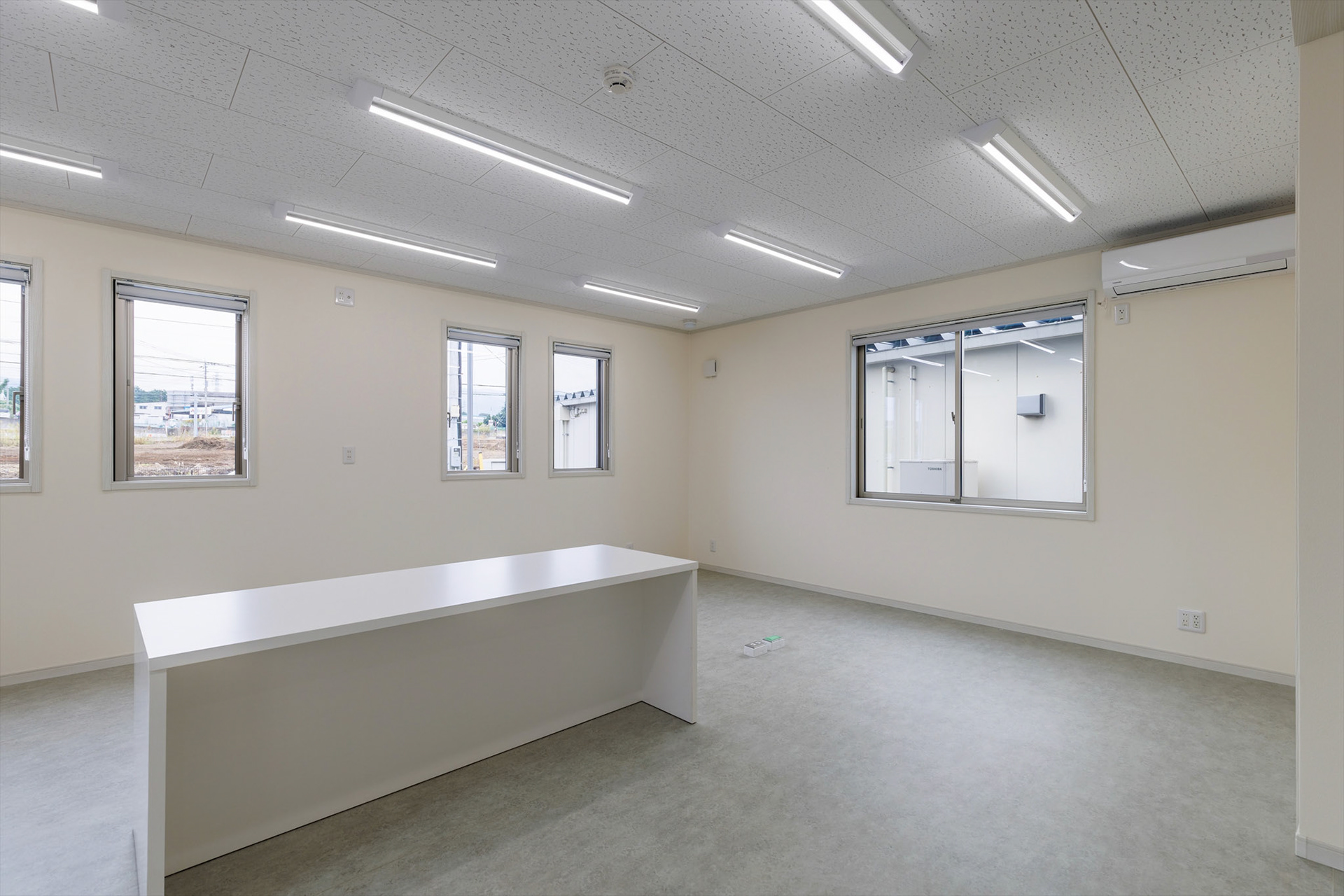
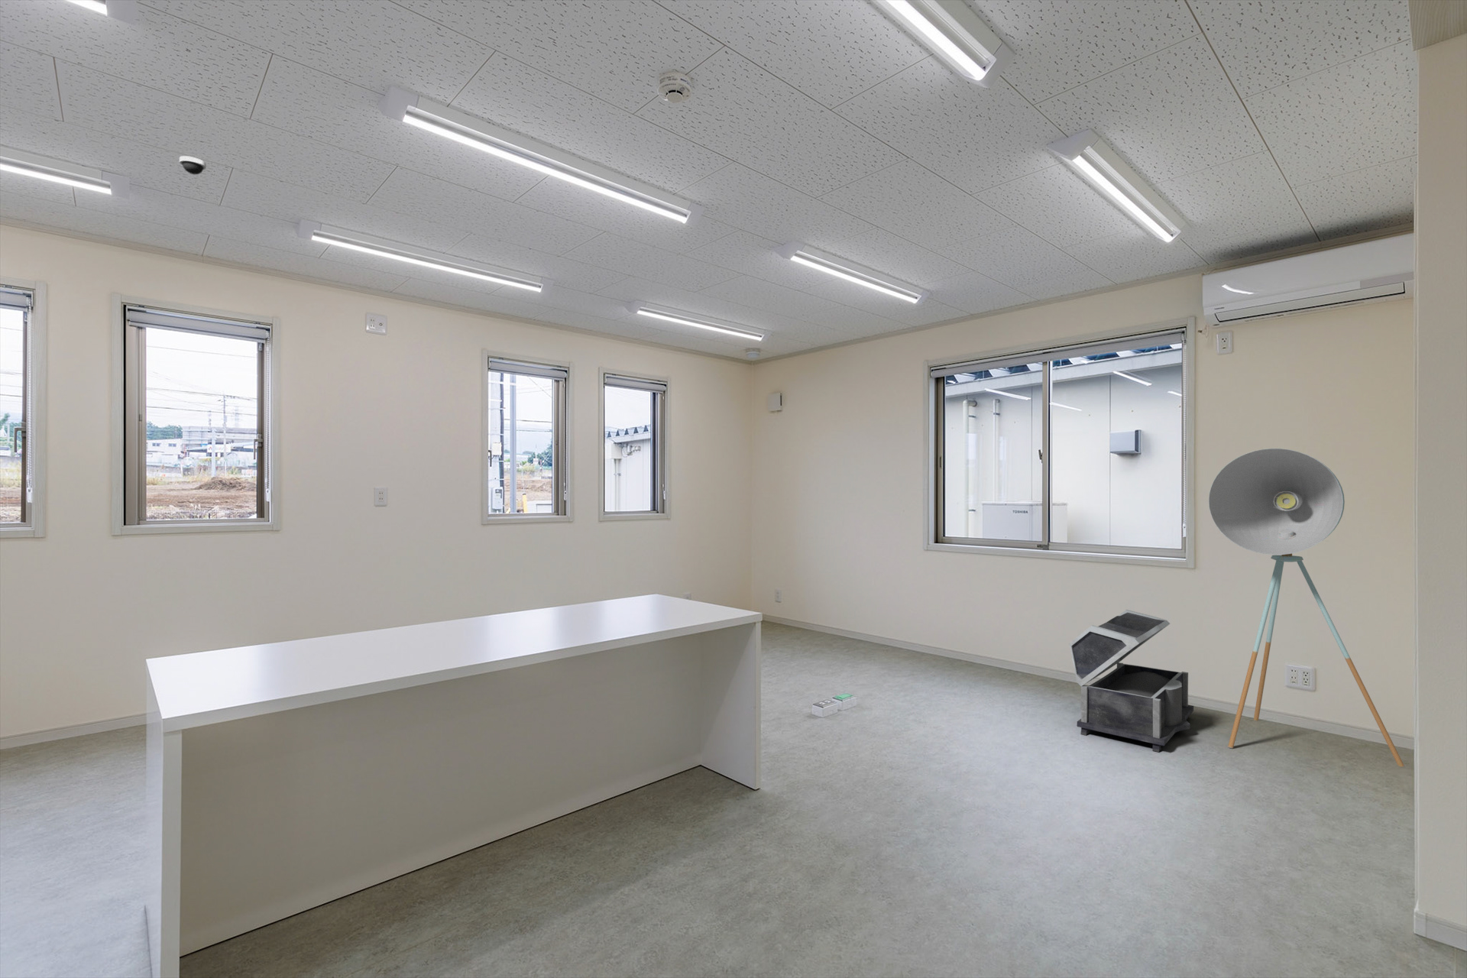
+ dome security camera [179,155,207,175]
+ treasure chest [1069,609,1194,752]
+ floor lamp [1208,448,1405,767]
